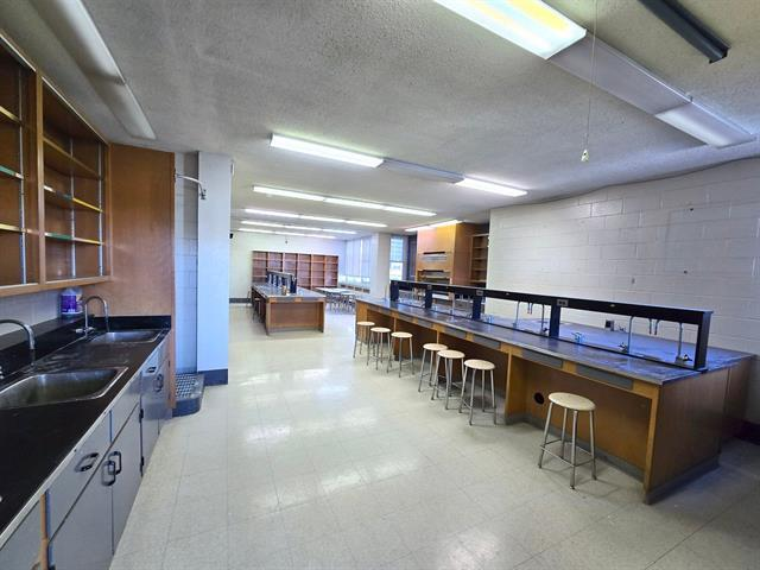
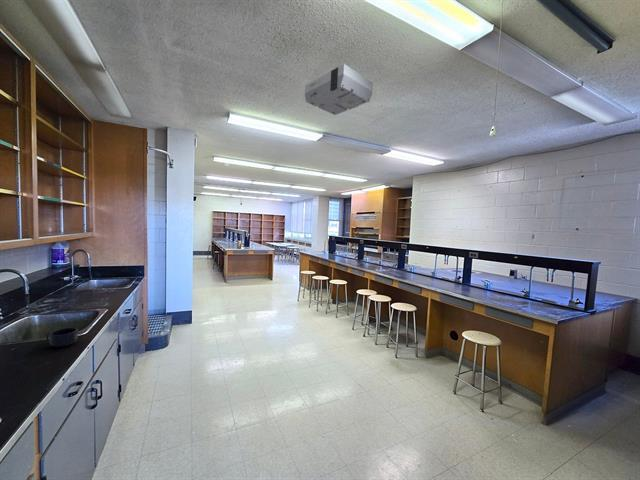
+ projector [304,63,374,116]
+ mug [45,327,79,348]
